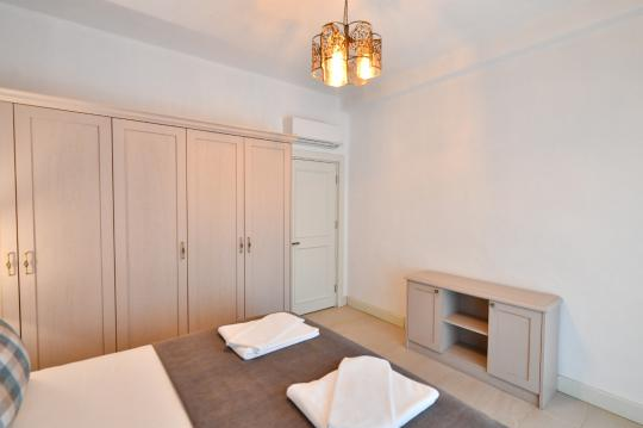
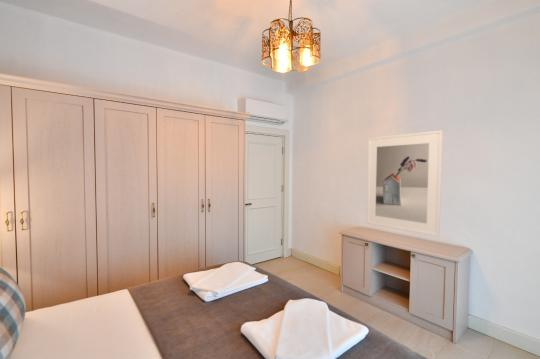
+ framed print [365,129,444,238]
